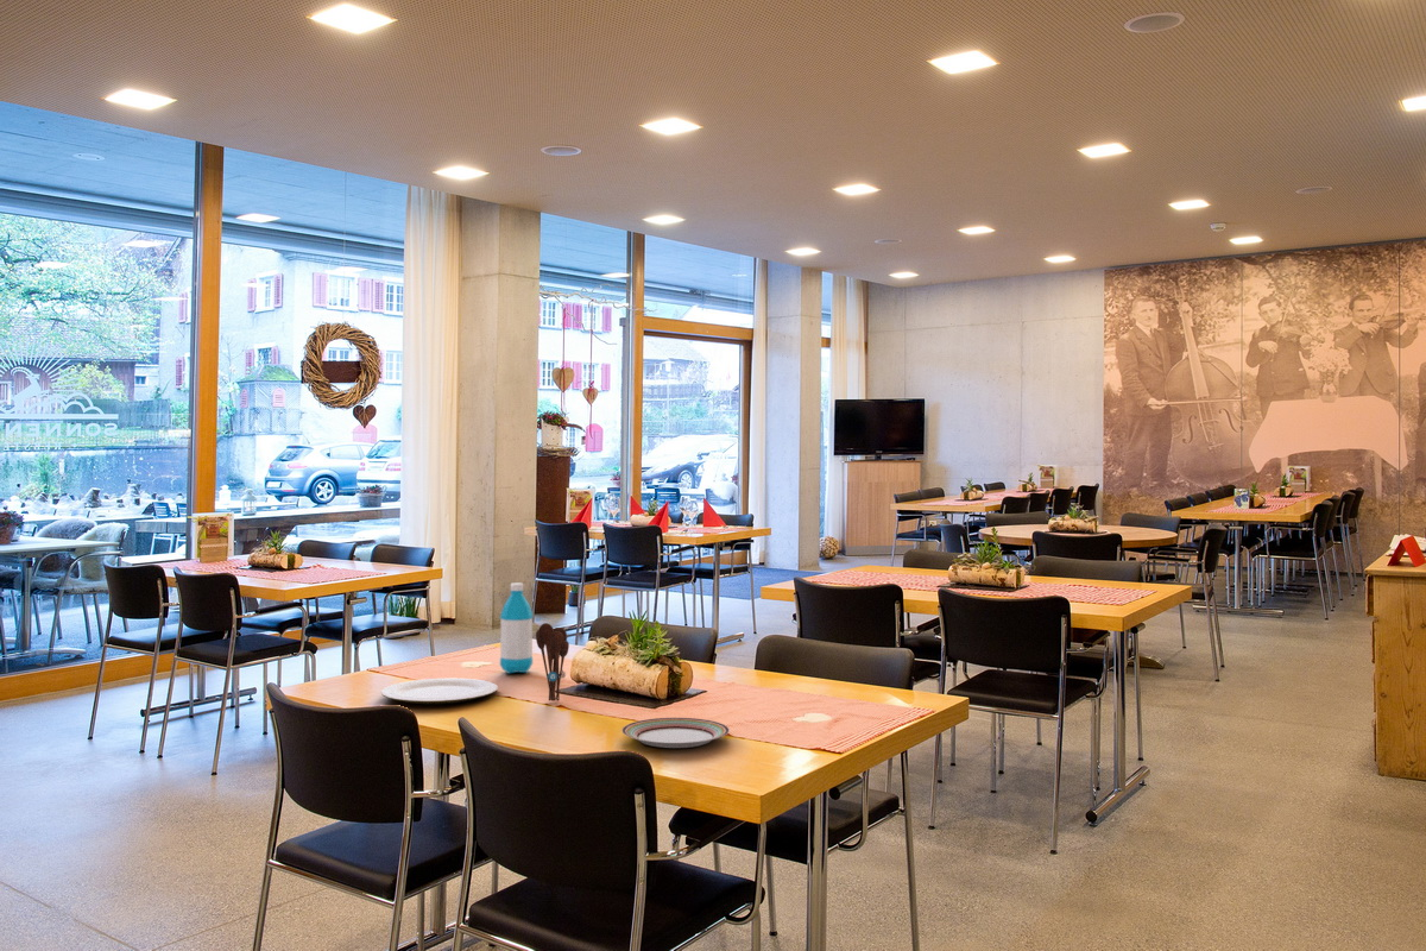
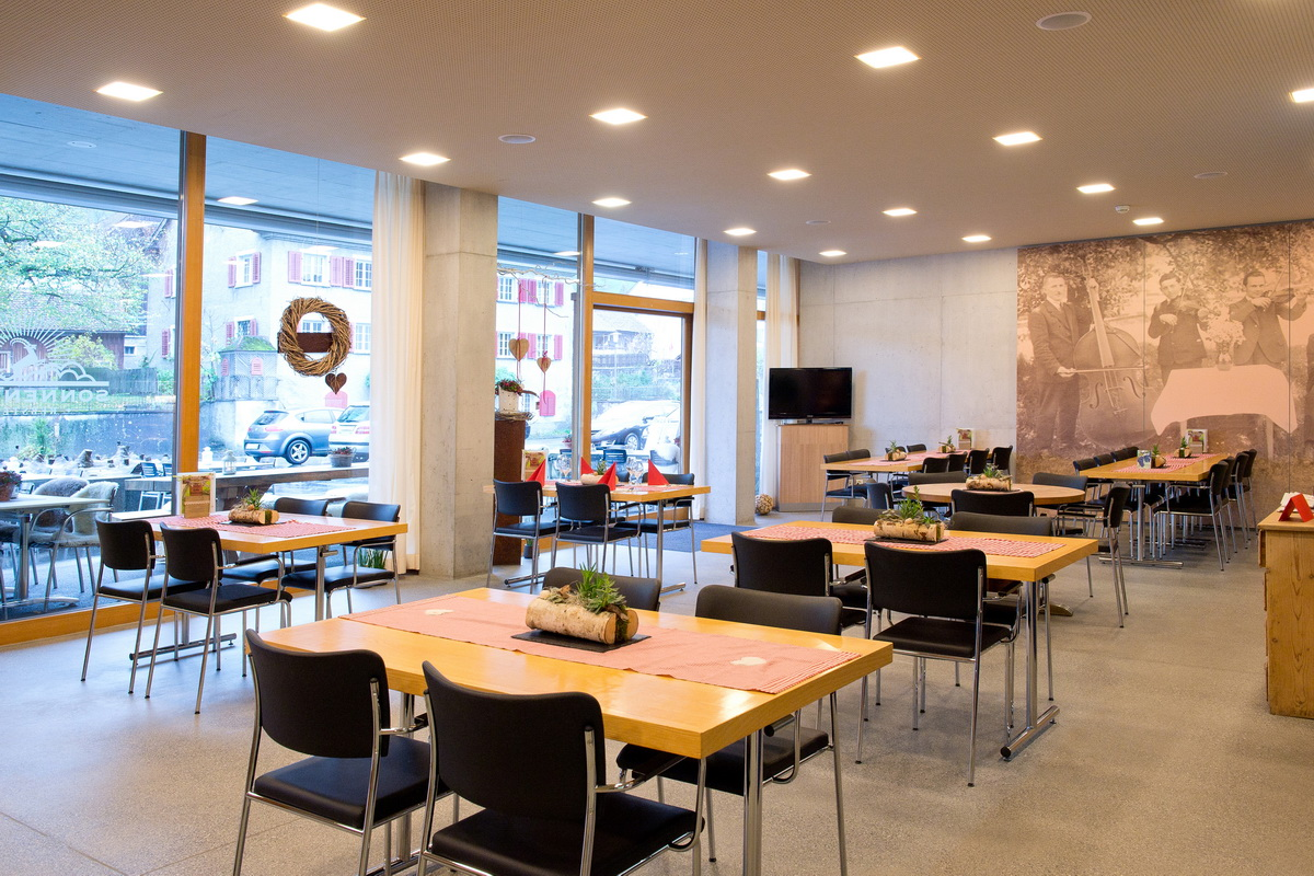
- utensil holder [535,622,570,703]
- water bottle [499,582,535,674]
- plate [380,678,499,705]
- plate [620,717,731,749]
